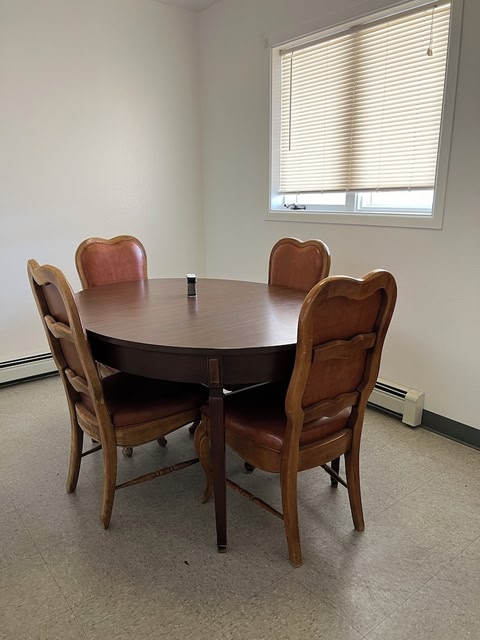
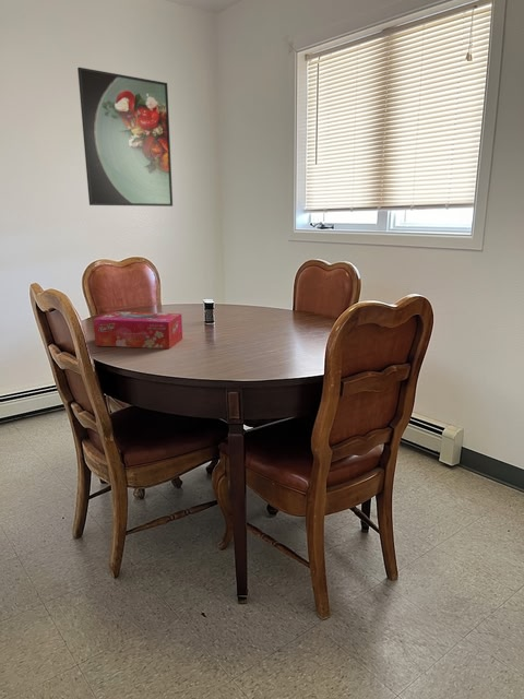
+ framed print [76,67,174,208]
+ tissue box [92,310,183,350]
